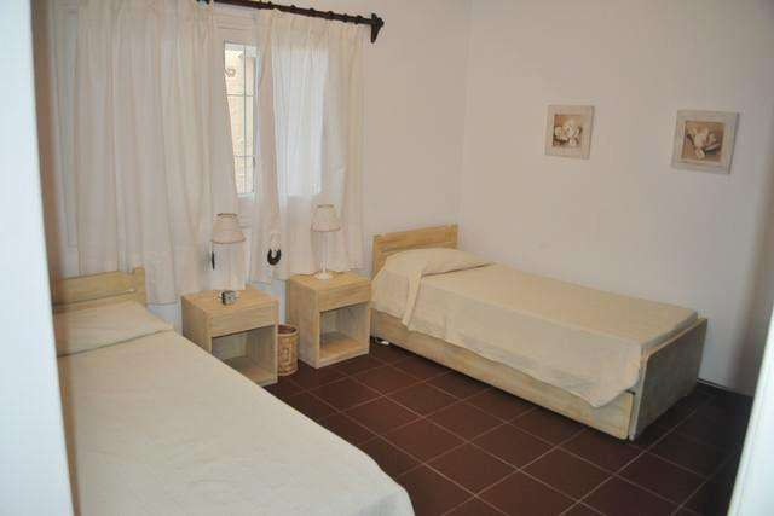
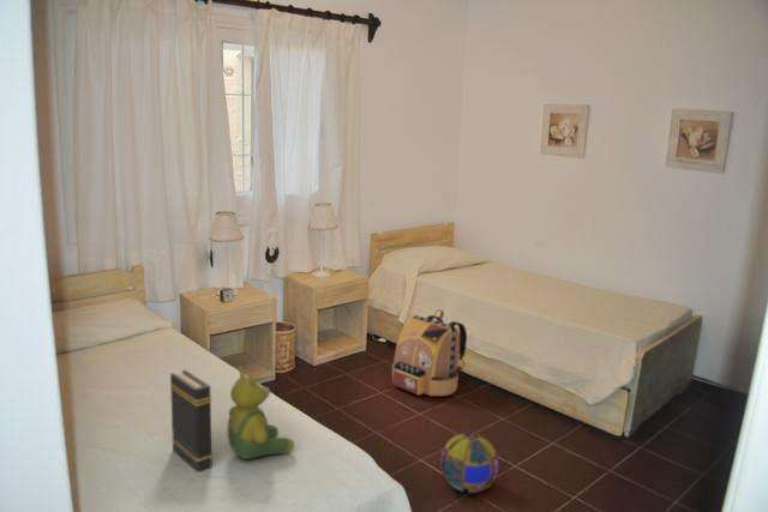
+ backpack [391,308,468,397]
+ ball [439,432,499,494]
+ teddy bear [227,366,295,460]
+ book [169,369,215,474]
